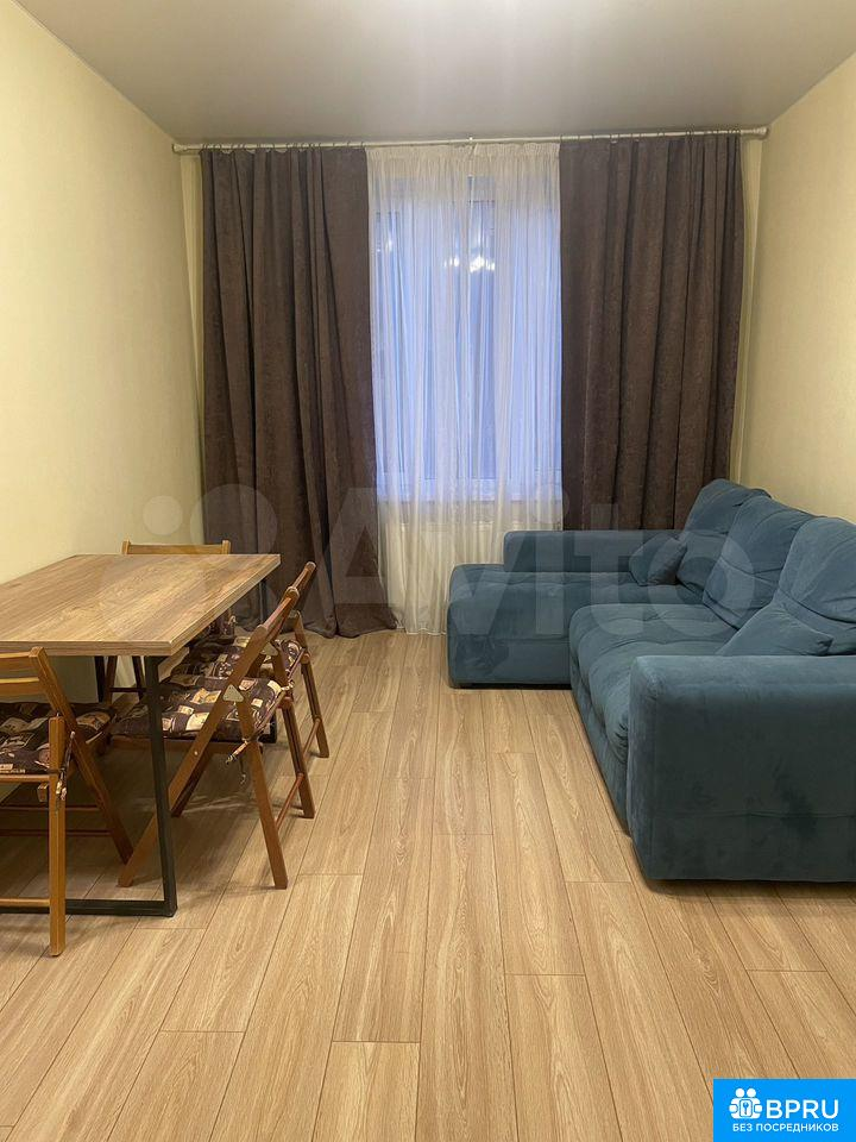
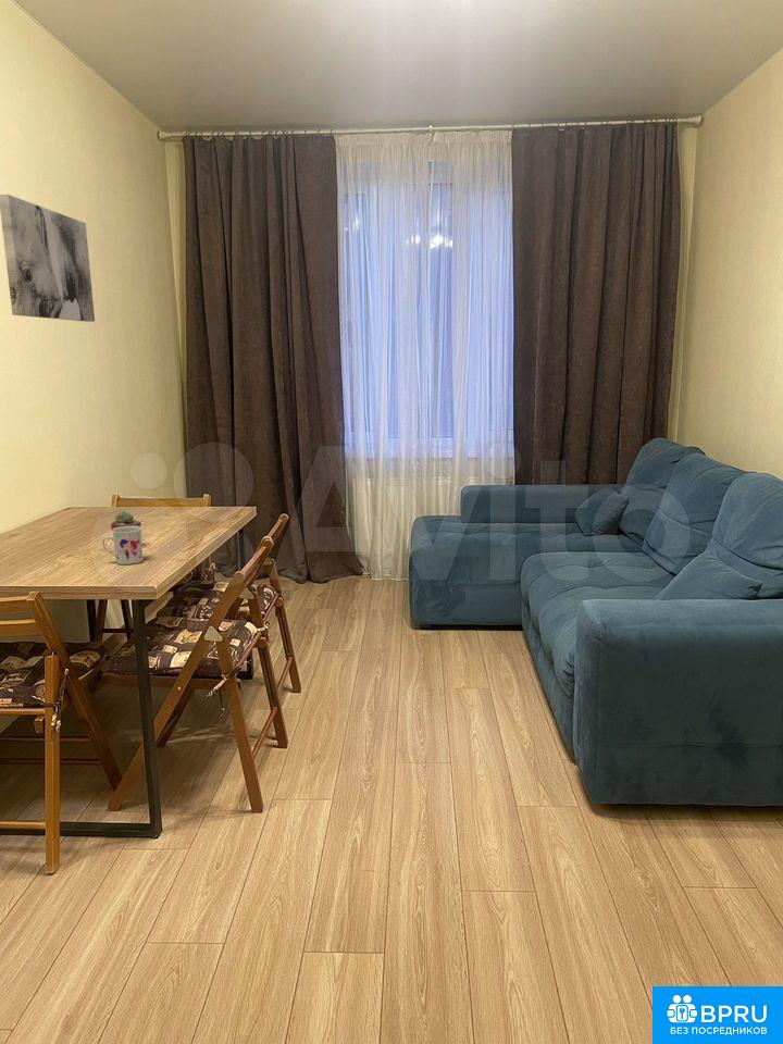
+ potted succulent [110,510,141,532]
+ wall art [0,194,96,323]
+ mug [101,526,145,566]
